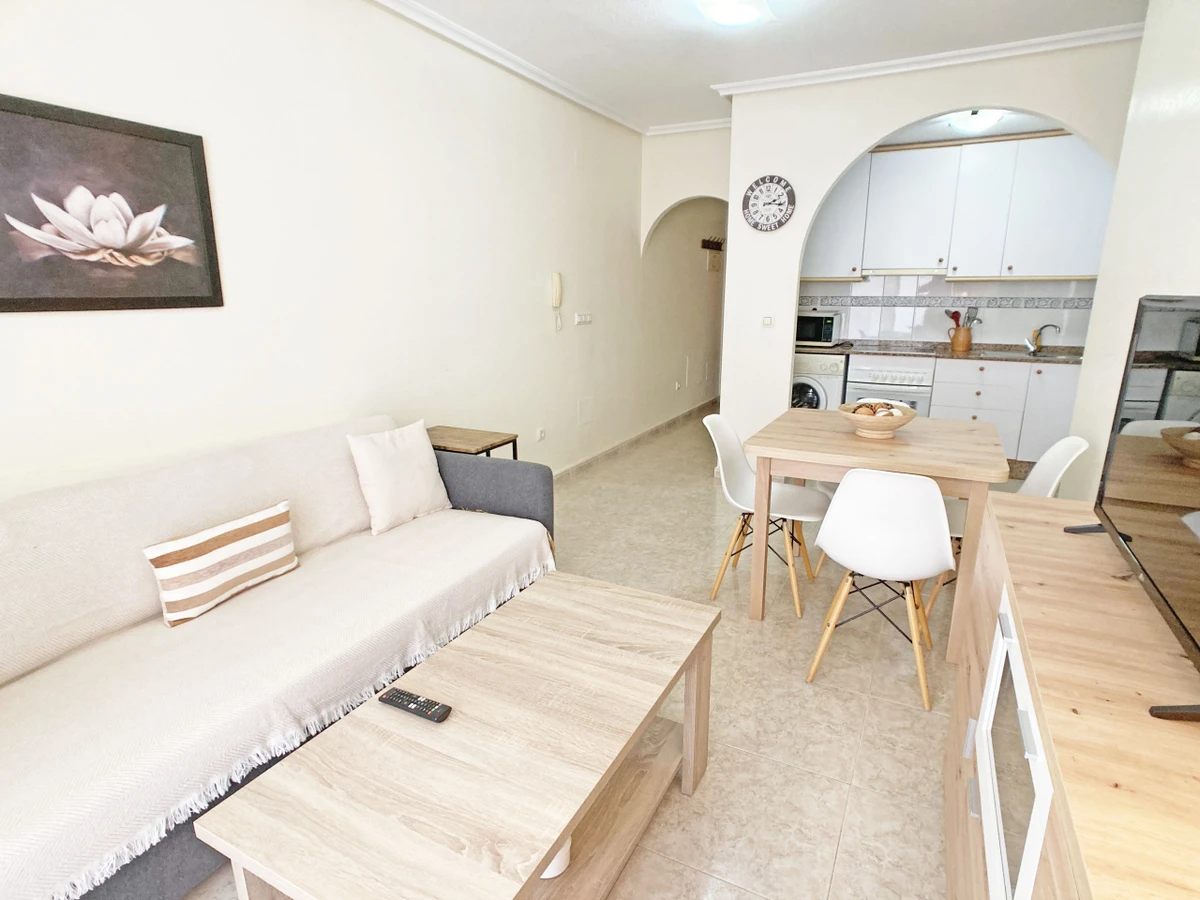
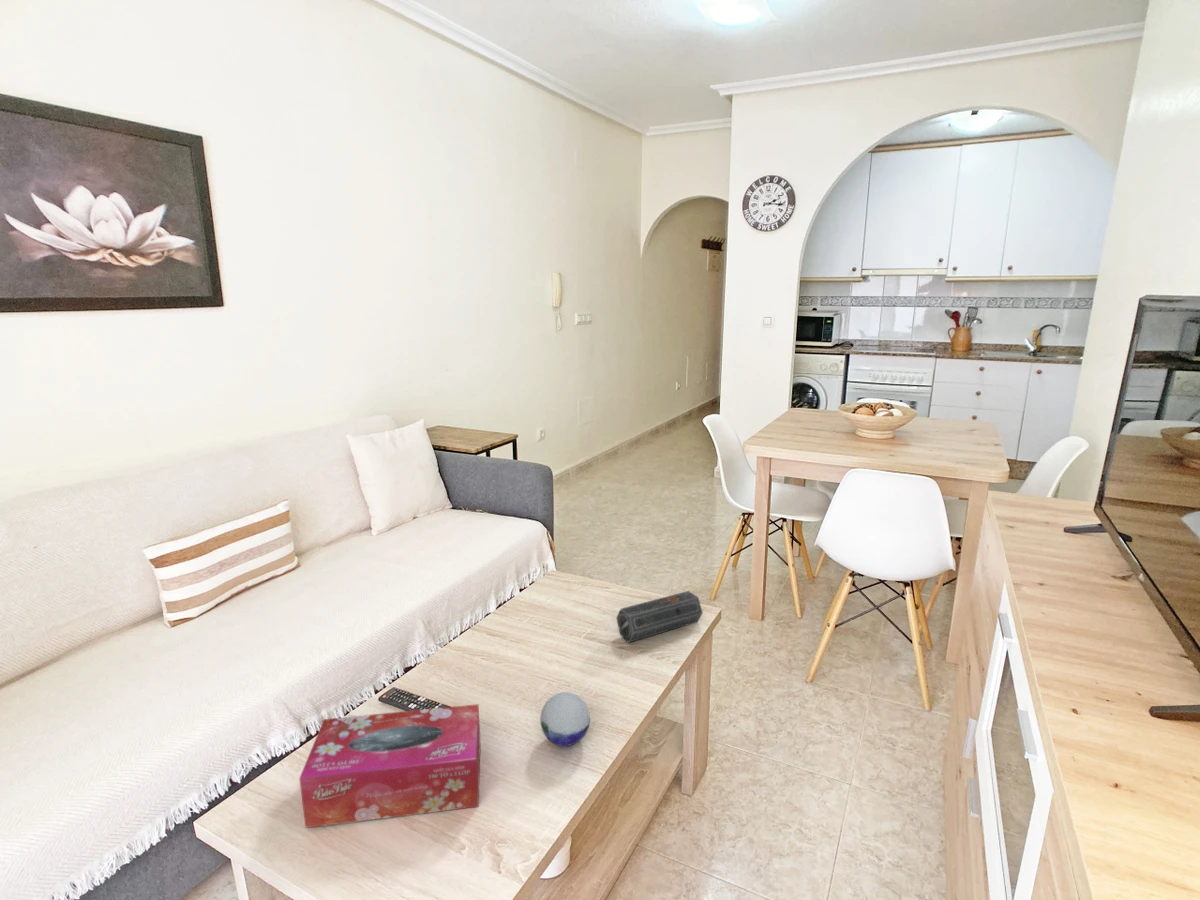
+ speaker [615,590,704,643]
+ decorative orb [539,691,591,747]
+ tissue box [298,703,482,829]
